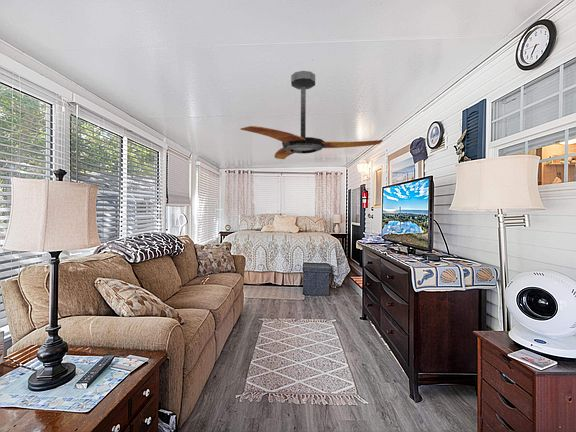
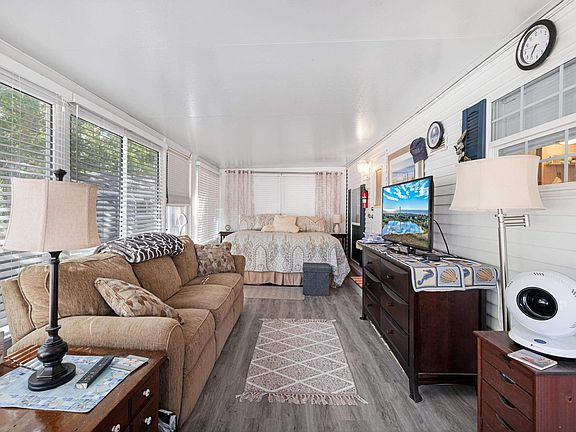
- ceiling fan [240,70,384,160]
